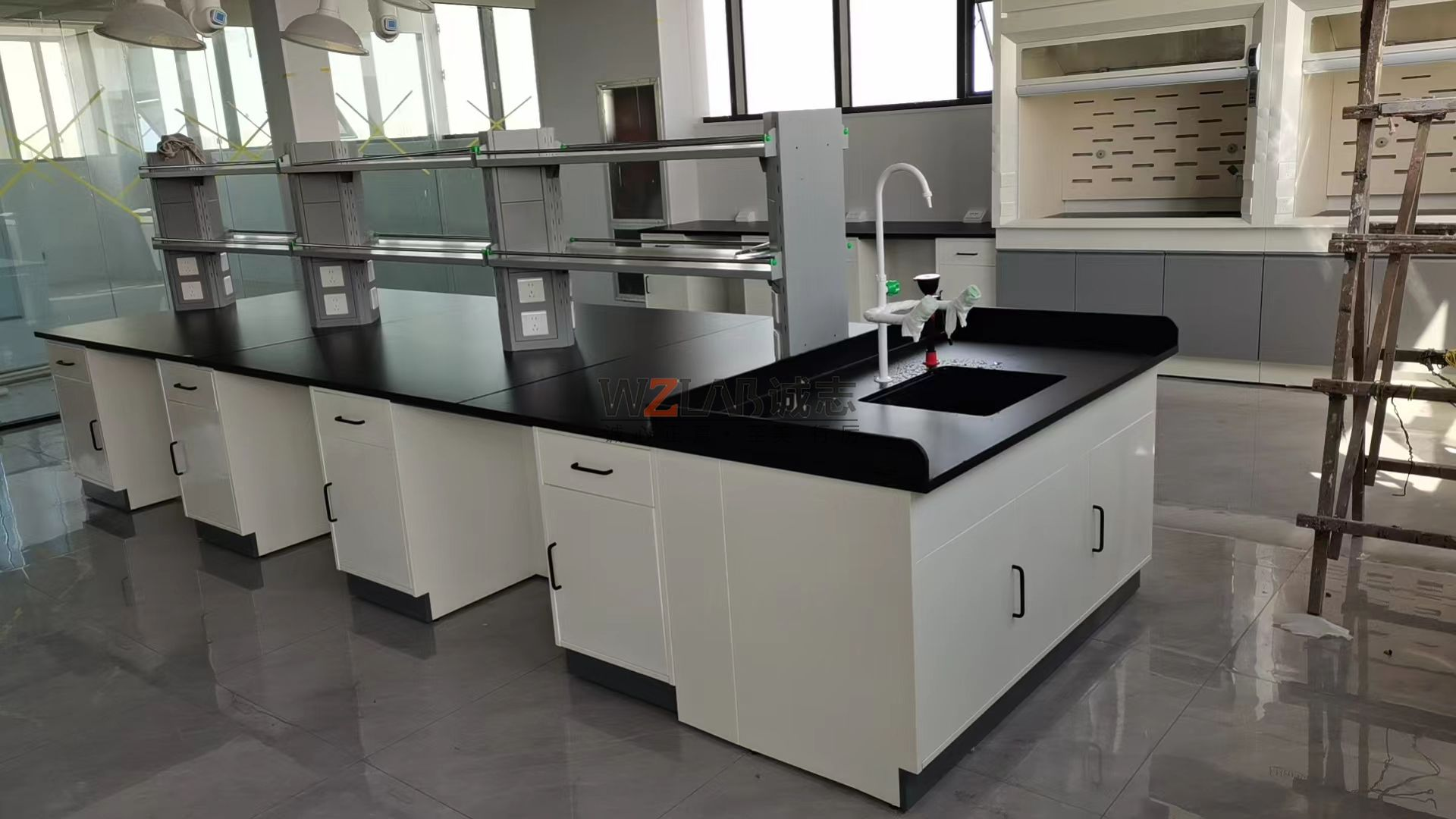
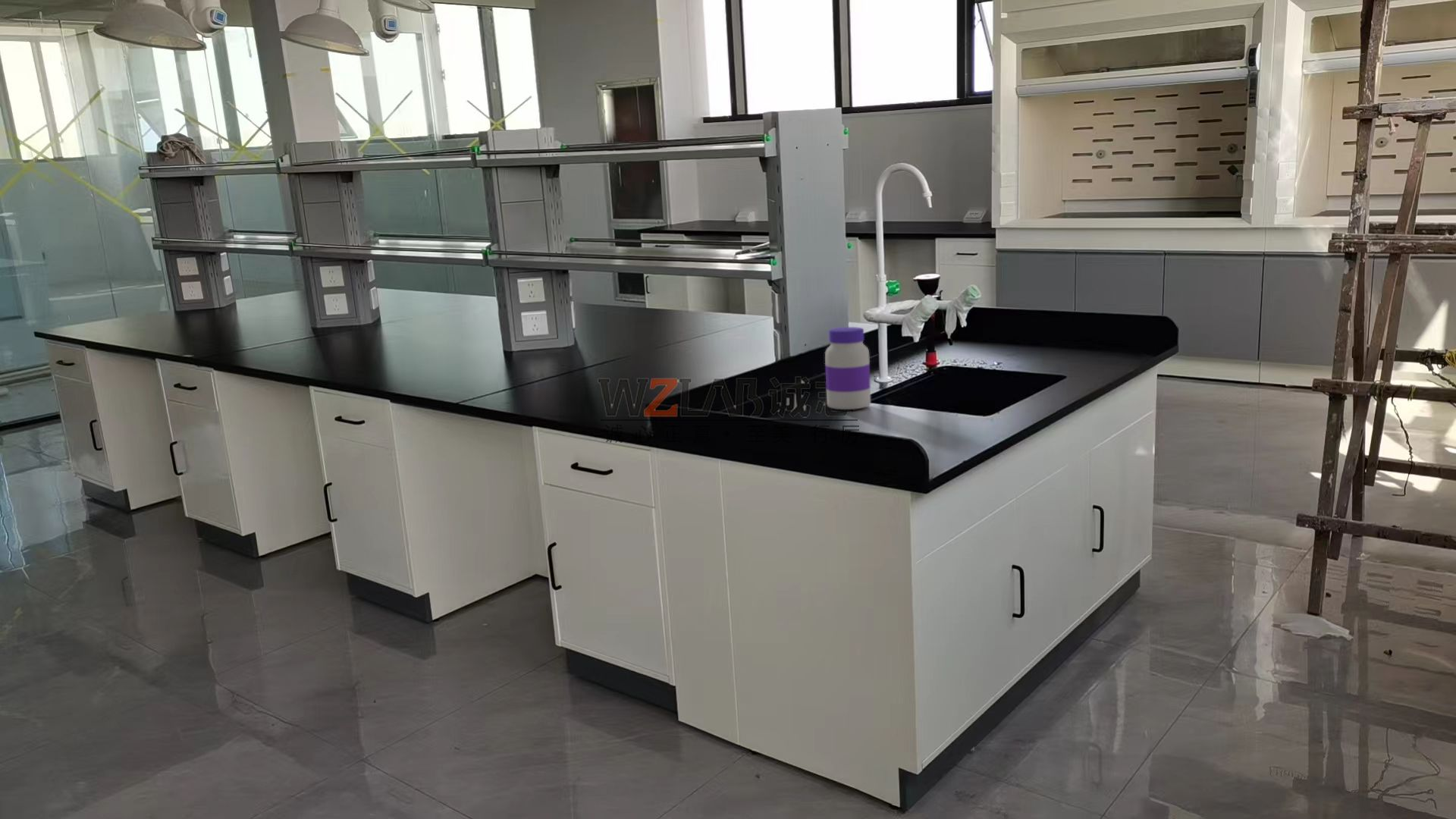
+ jar [824,326,871,410]
